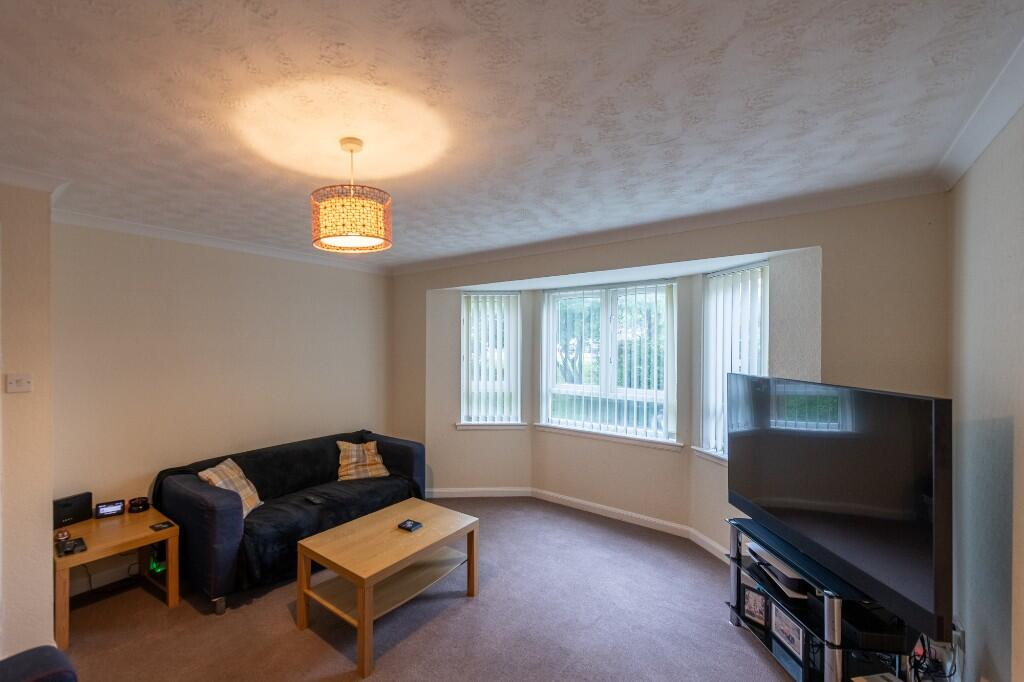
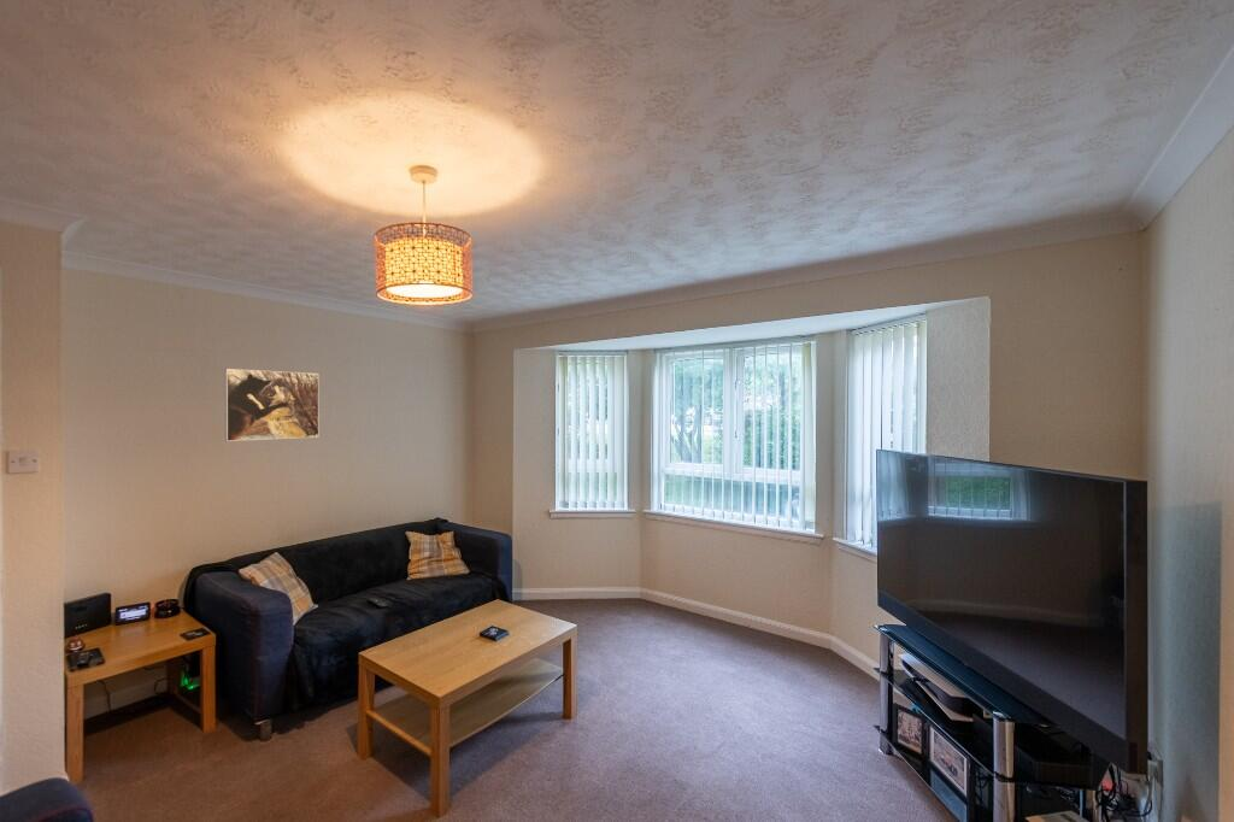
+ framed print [224,368,321,442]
